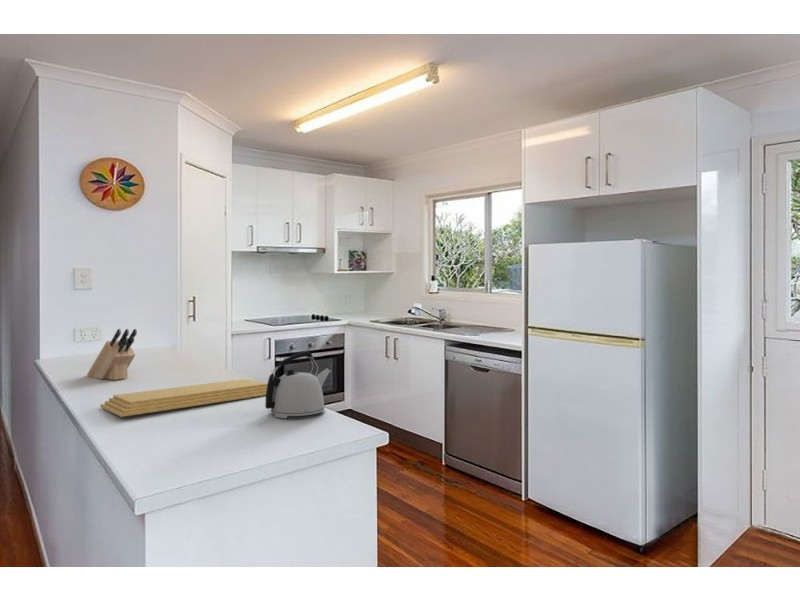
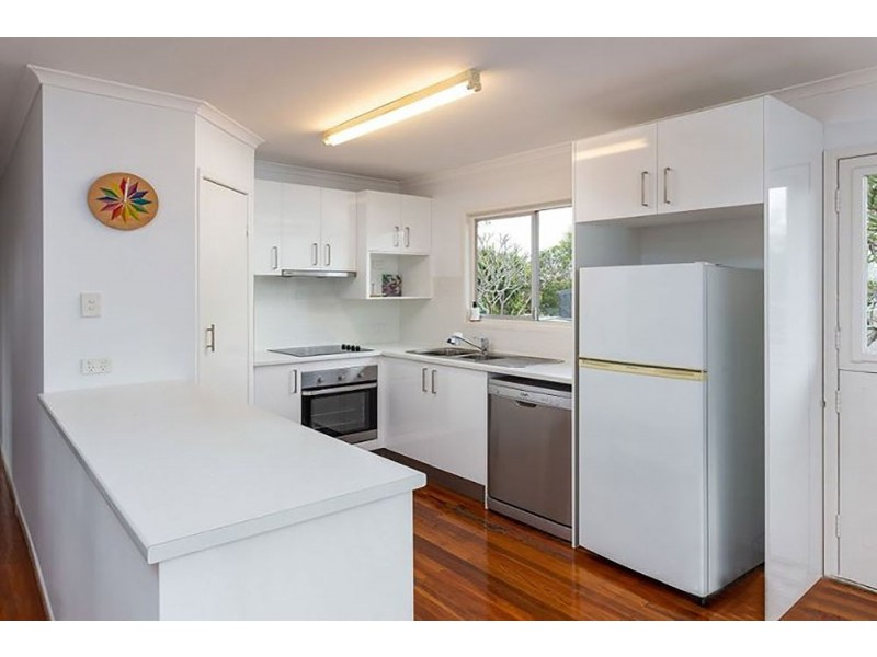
- cutting board [99,378,268,418]
- kettle [264,350,332,419]
- knife block [86,328,138,381]
